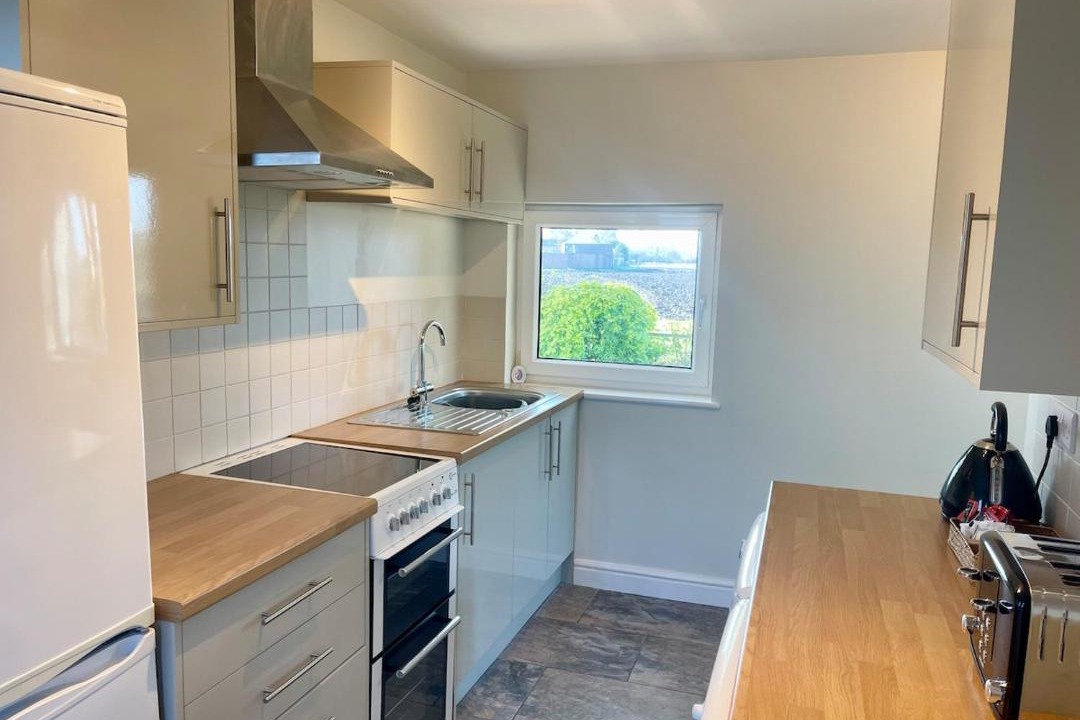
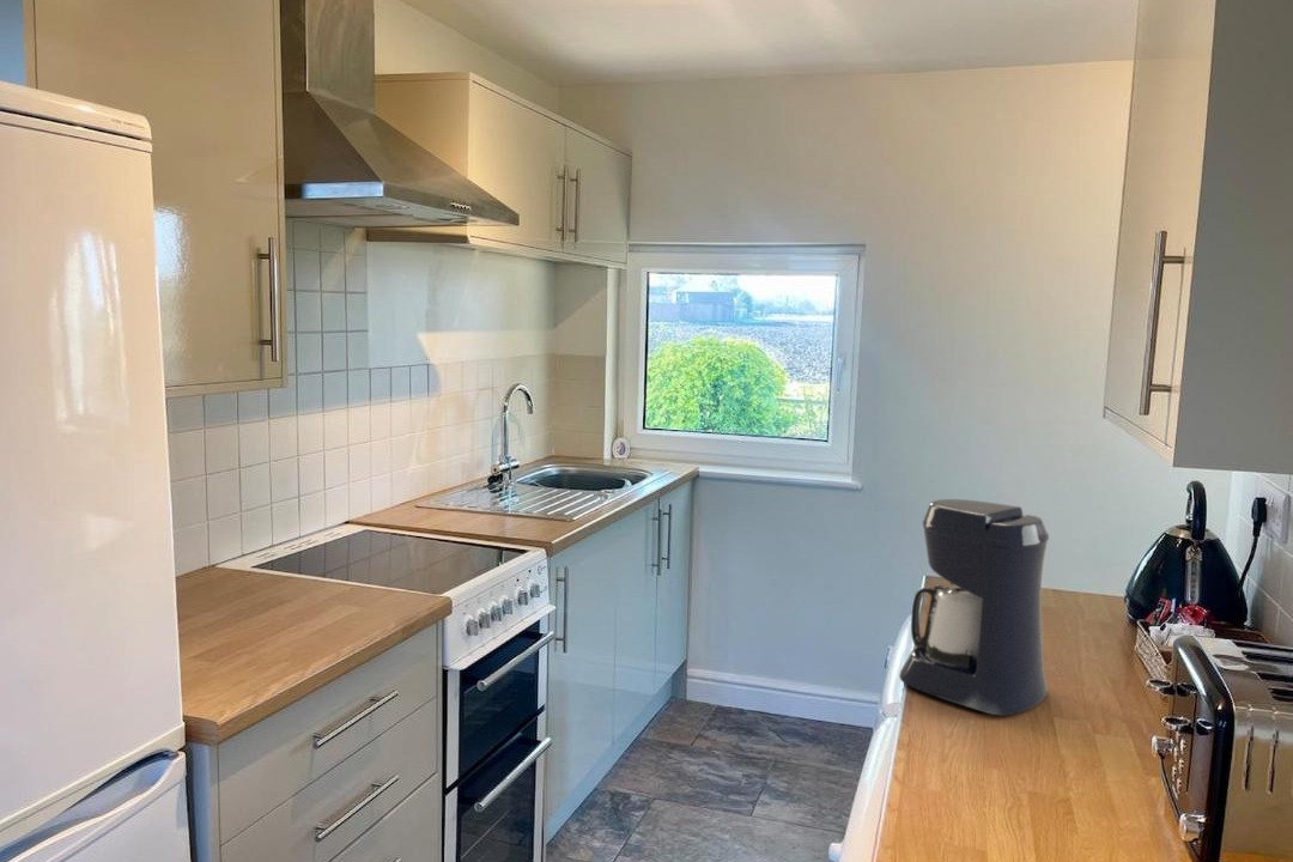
+ coffee maker [898,498,1050,716]
